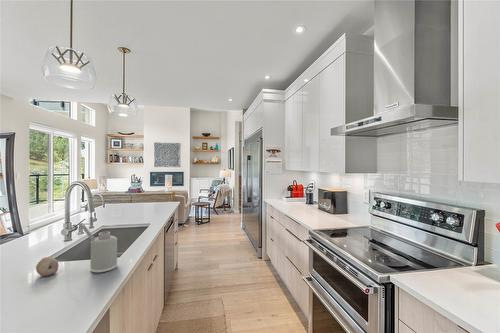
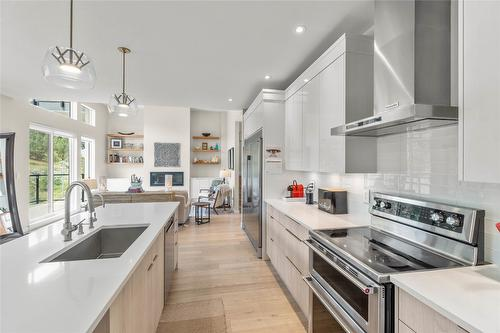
- fruit [35,256,60,277]
- soap dispenser [80,224,118,274]
